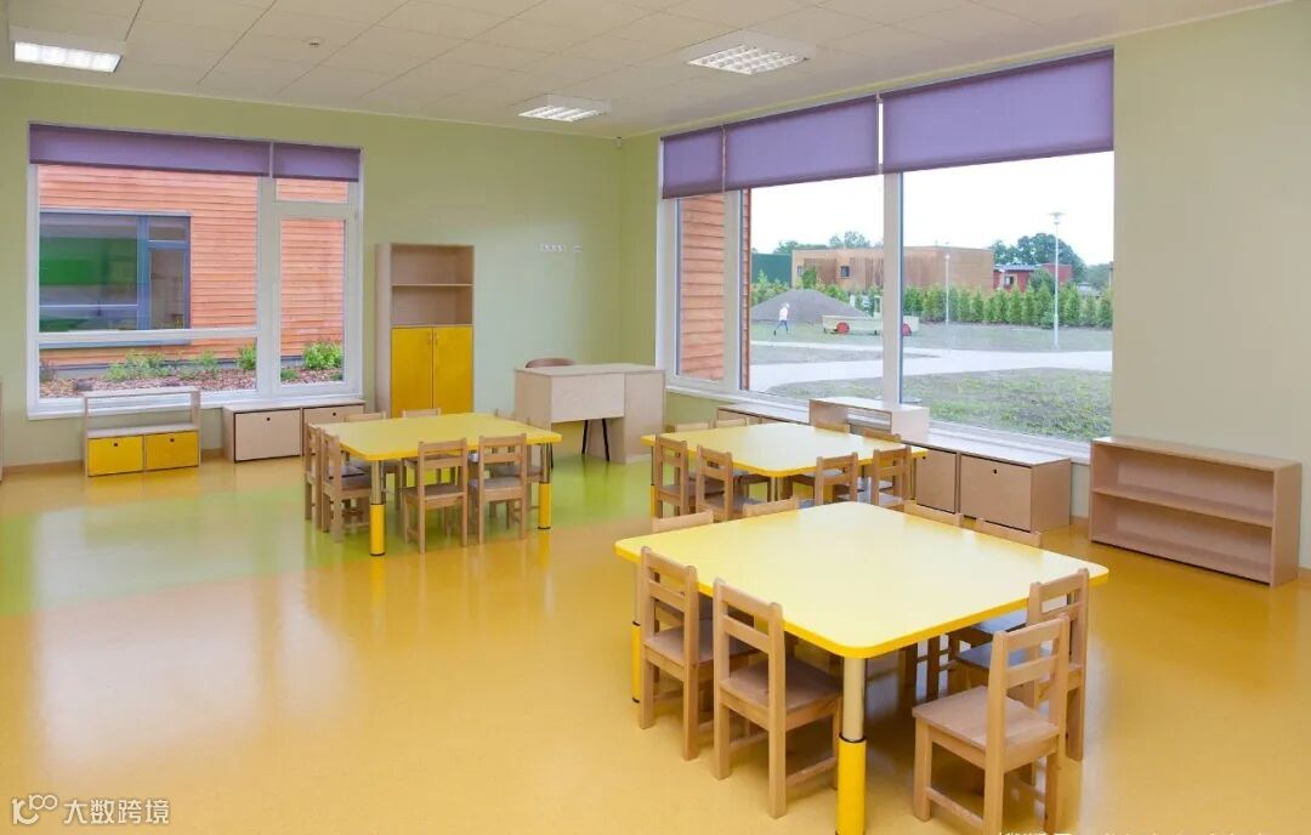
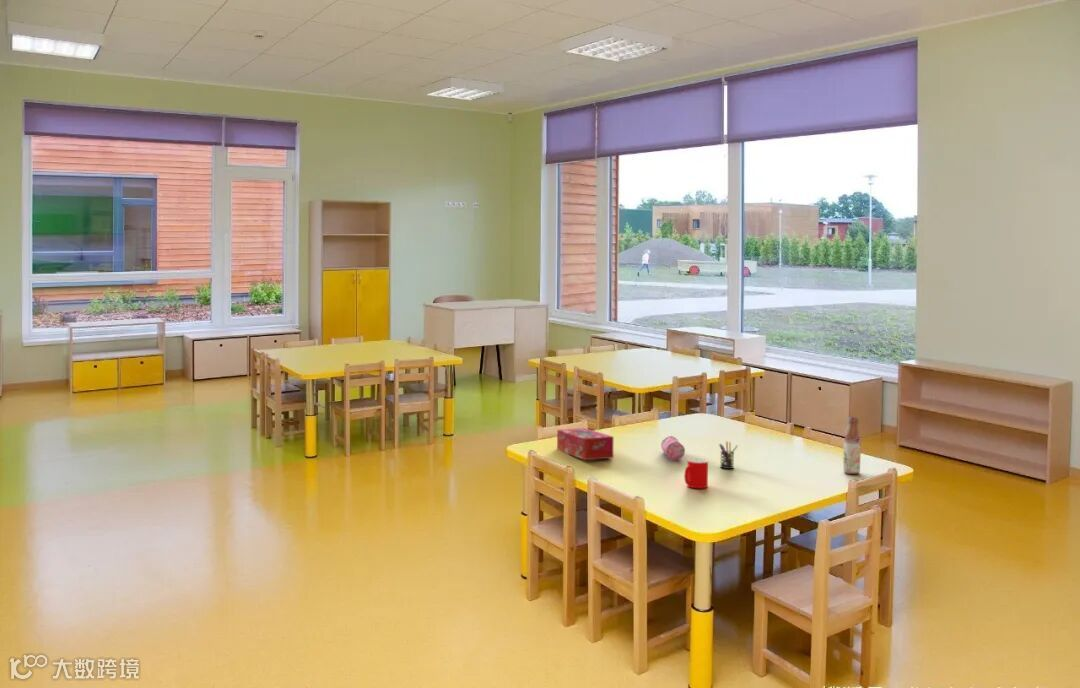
+ pencil case [660,435,686,461]
+ bottle [842,416,862,475]
+ pen holder [718,440,739,470]
+ cup [683,458,709,489]
+ tissue box [556,427,614,461]
